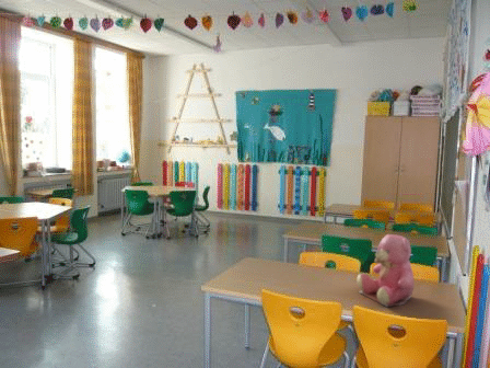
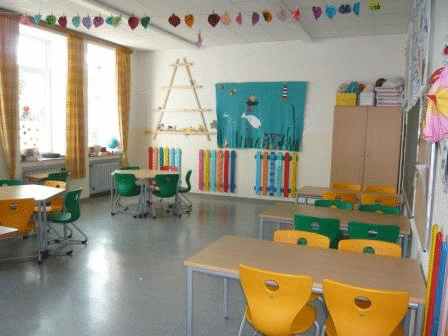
- teddy bear [355,232,416,308]
